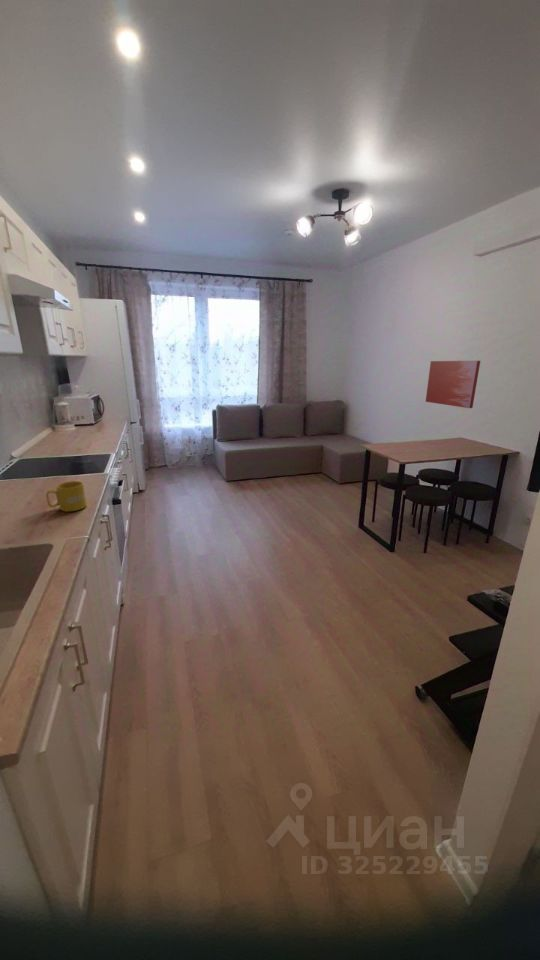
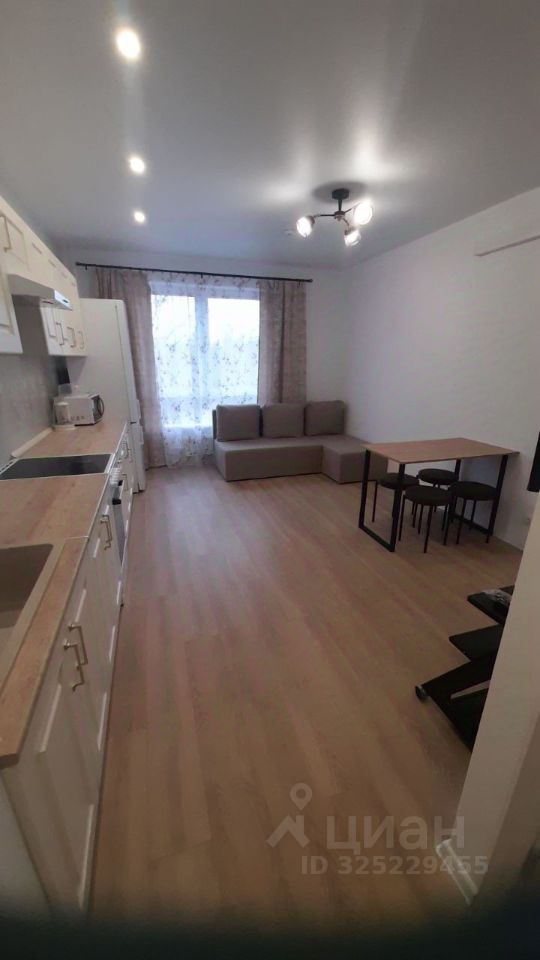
- wall art [425,360,481,409]
- mug [45,480,88,512]
